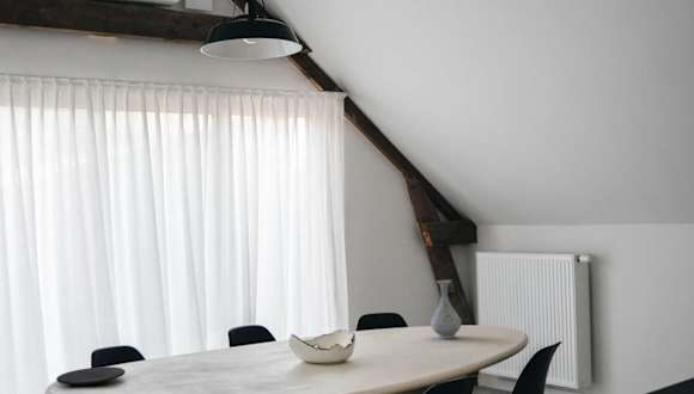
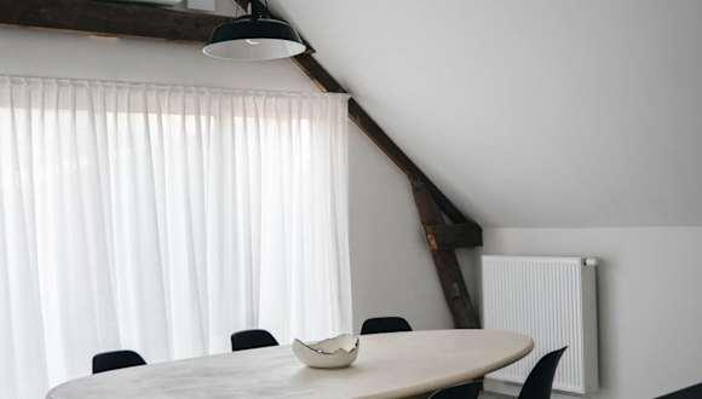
- vase [430,279,463,340]
- plate [55,365,127,387]
